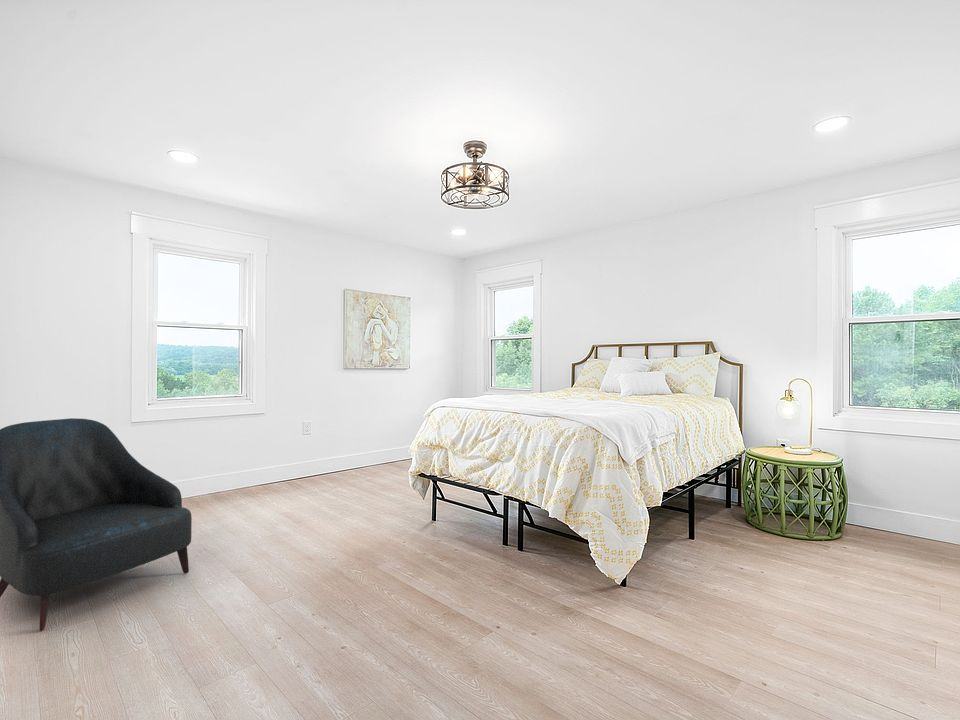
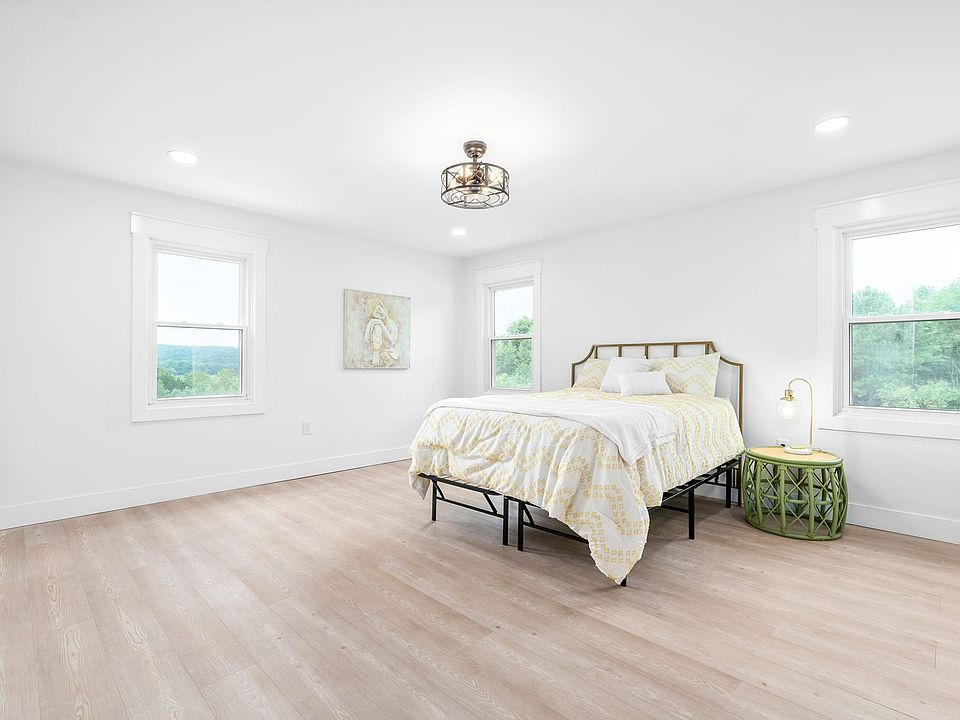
- armchair [0,417,193,632]
